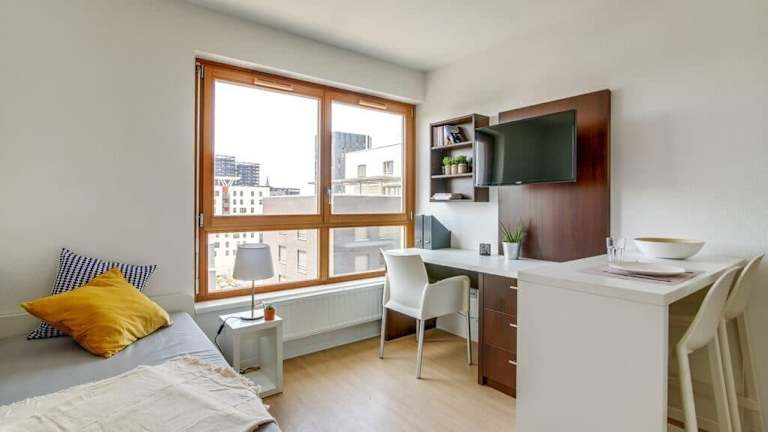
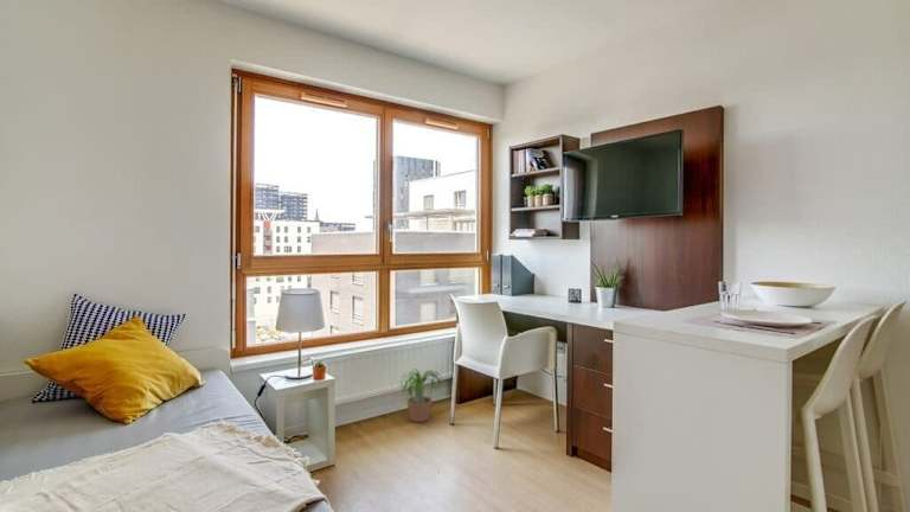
+ potted plant [398,367,448,423]
